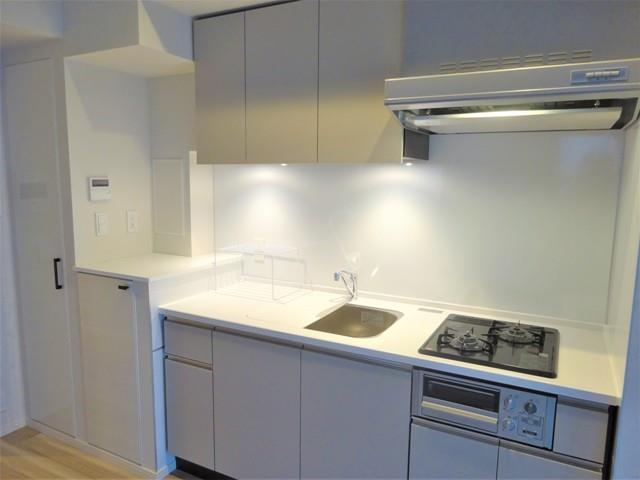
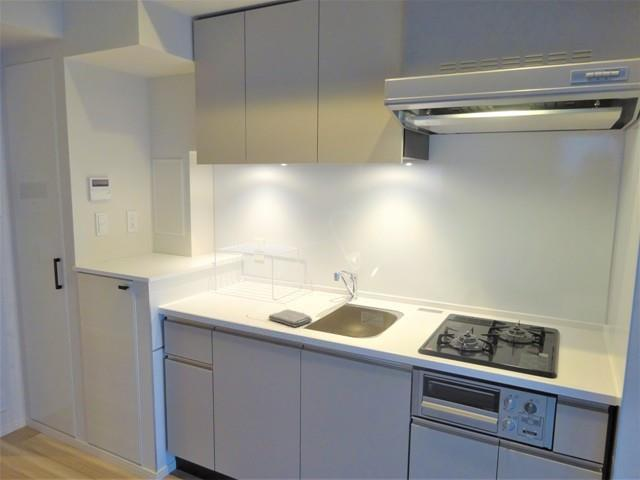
+ washcloth [268,309,313,328]
